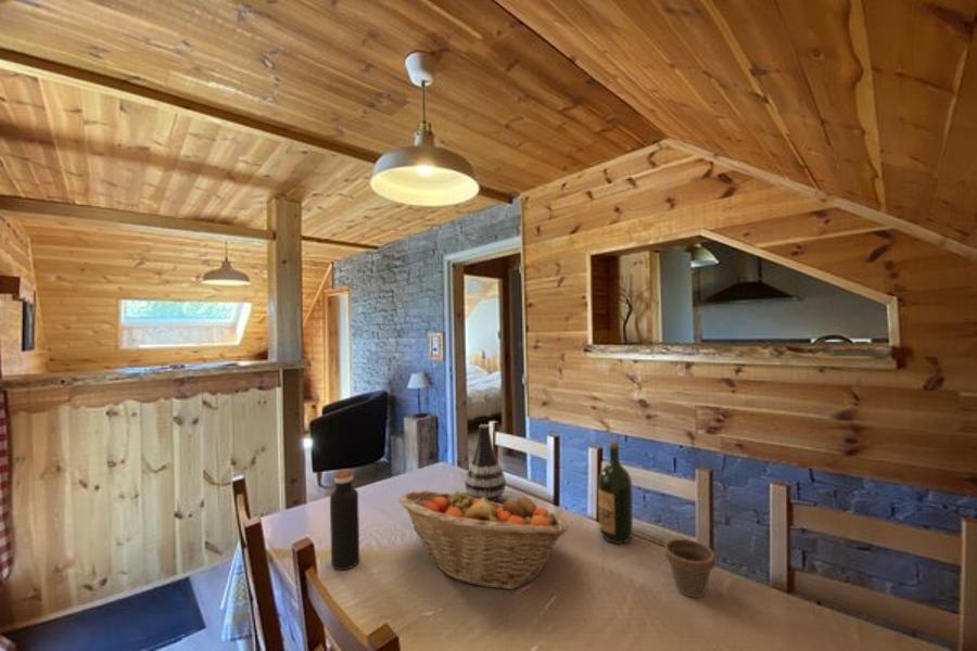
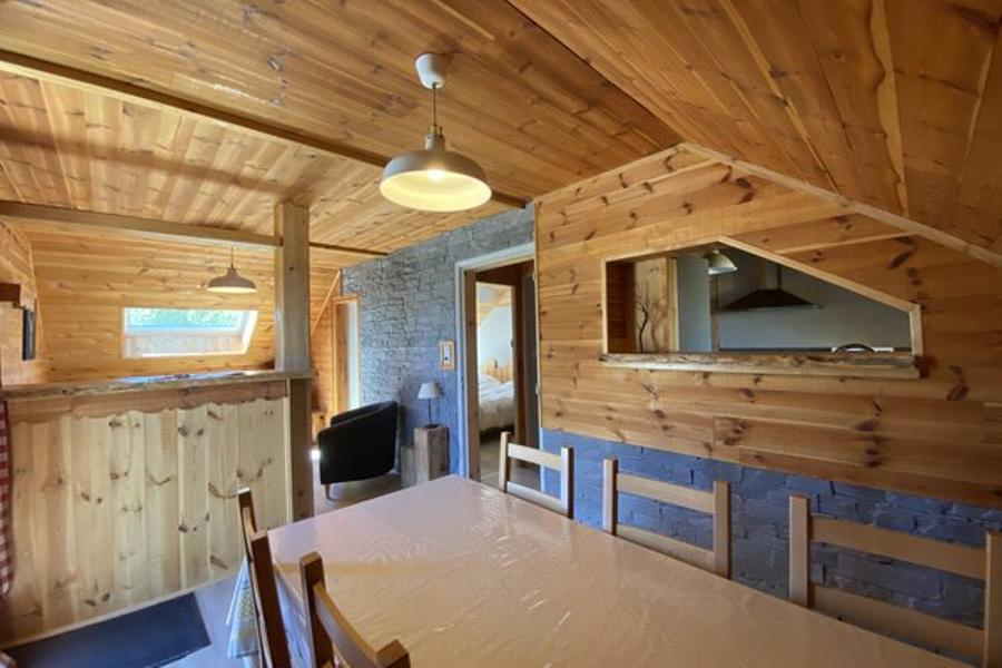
- vase [464,423,507,502]
- flower pot [663,538,716,599]
- water bottle [329,469,360,571]
- wine bottle [597,441,634,545]
- fruit basket [397,488,569,590]
